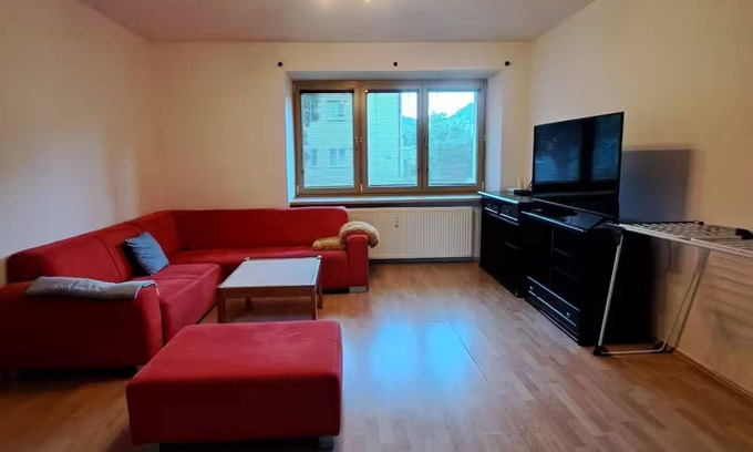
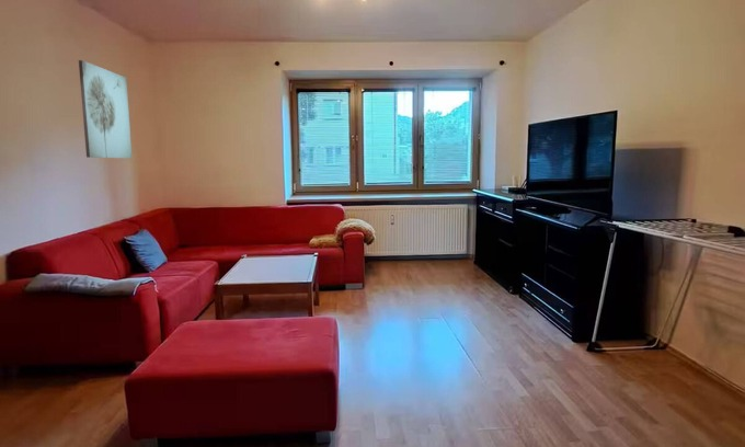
+ wall art [78,59,133,159]
